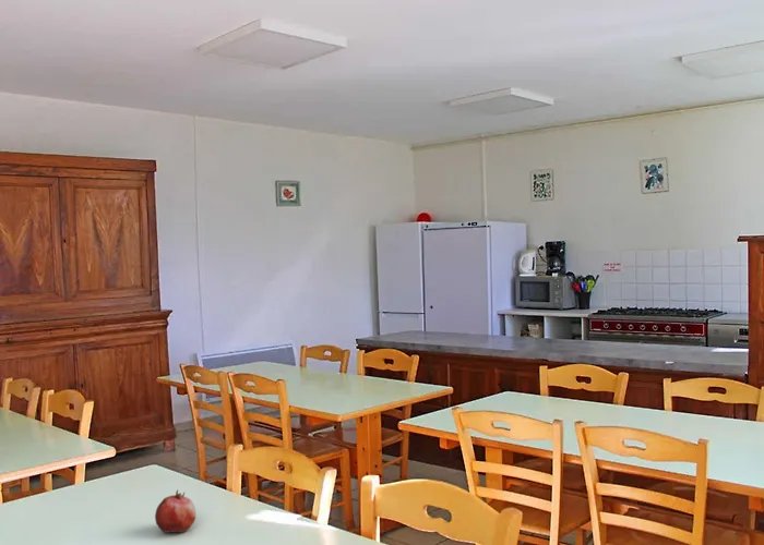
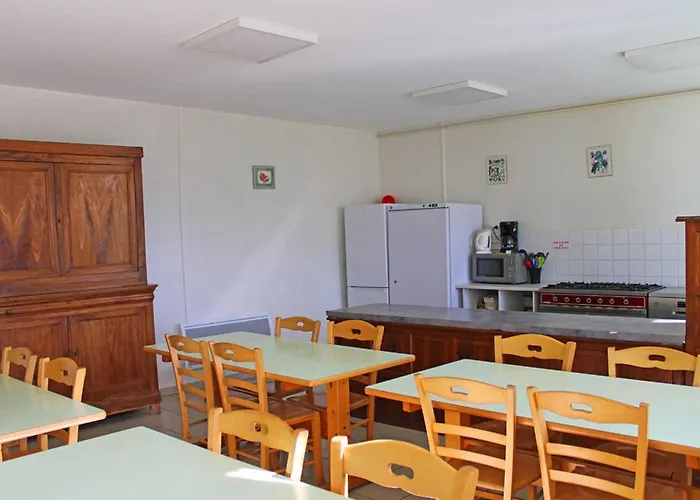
- fruit [154,488,198,534]
